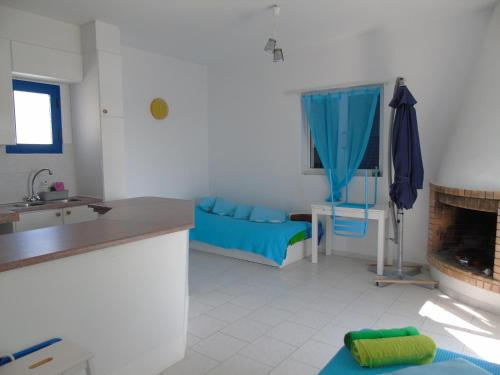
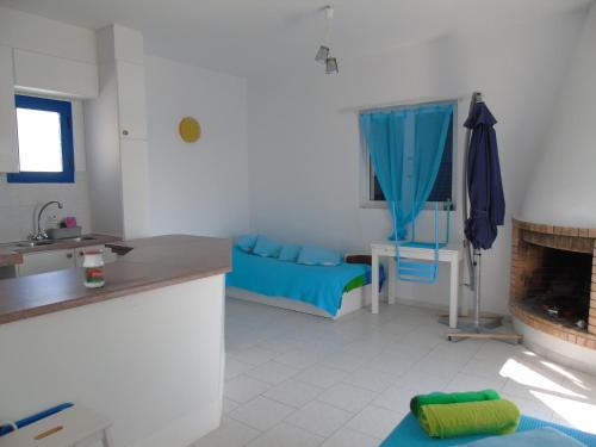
+ jar [82,249,106,290]
